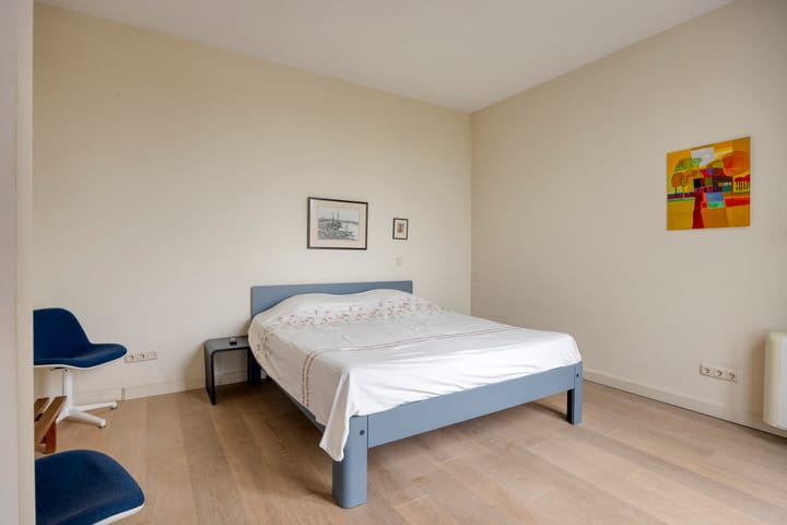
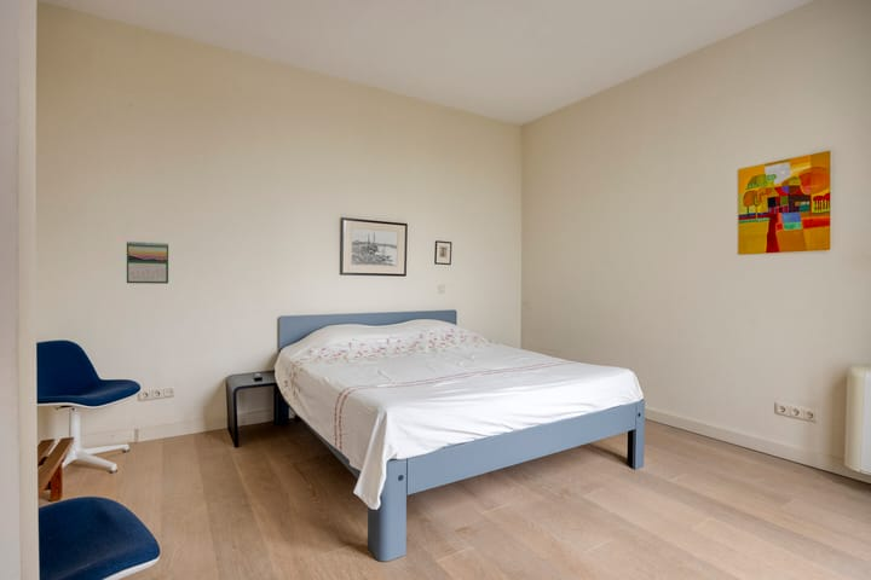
+ calendar [126,240,169,285]
